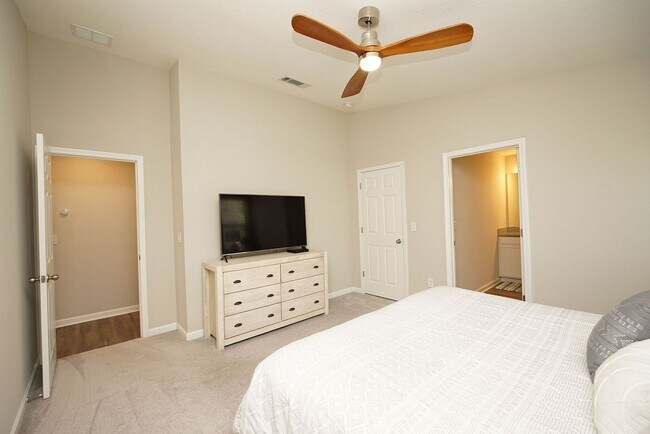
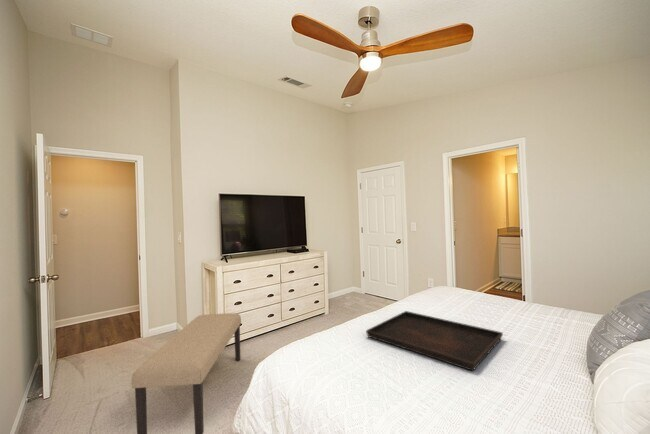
+ bench [131,312,242,434]
+ serving tray [365,310,504,372]
